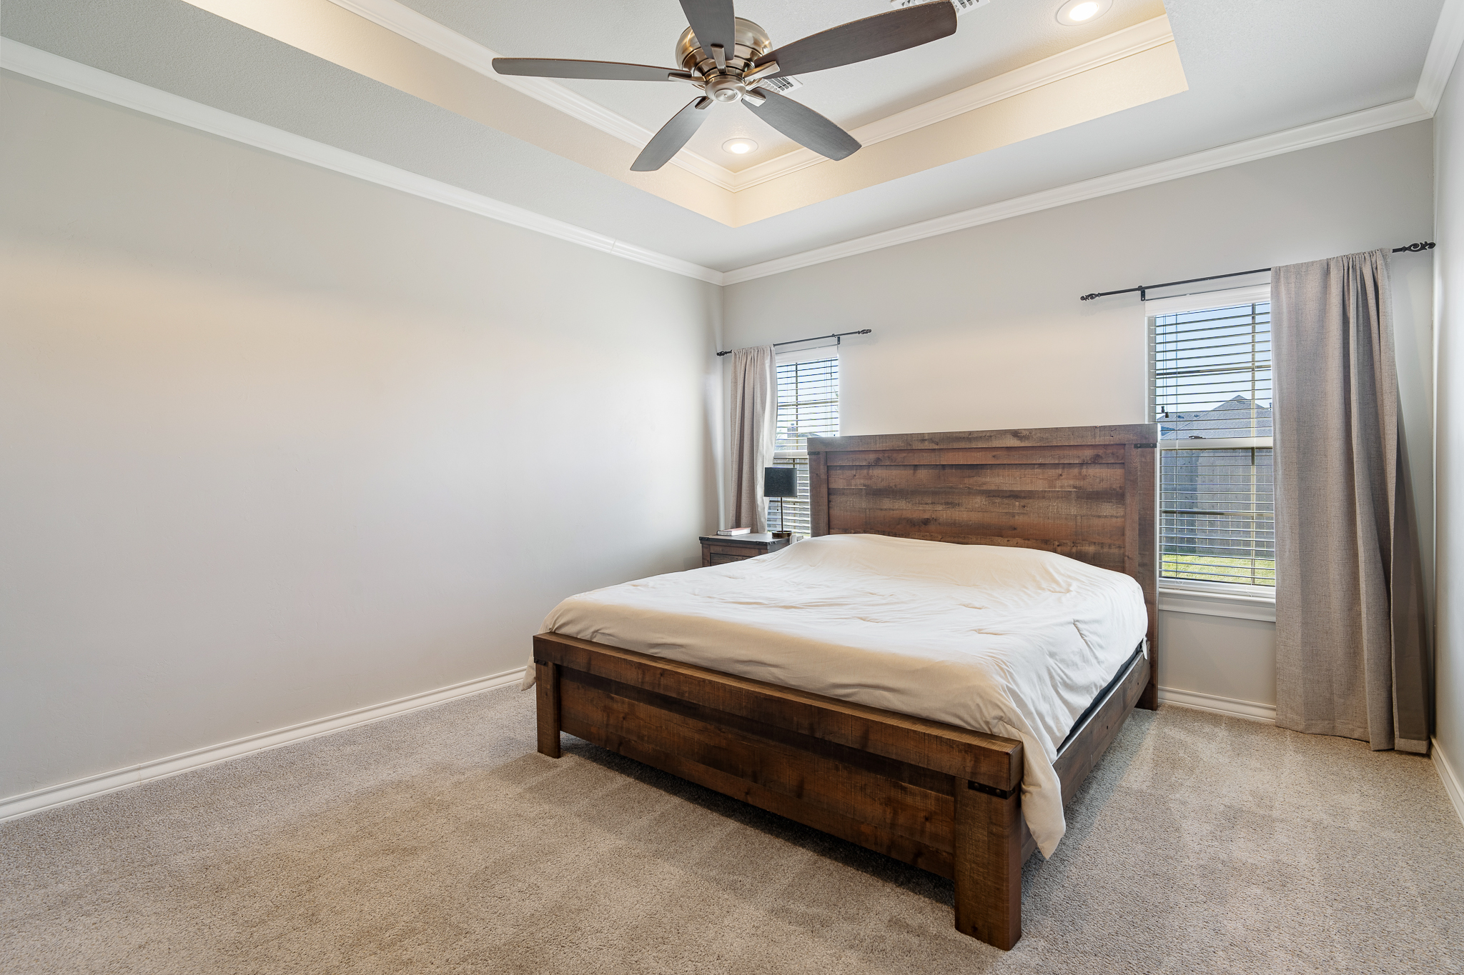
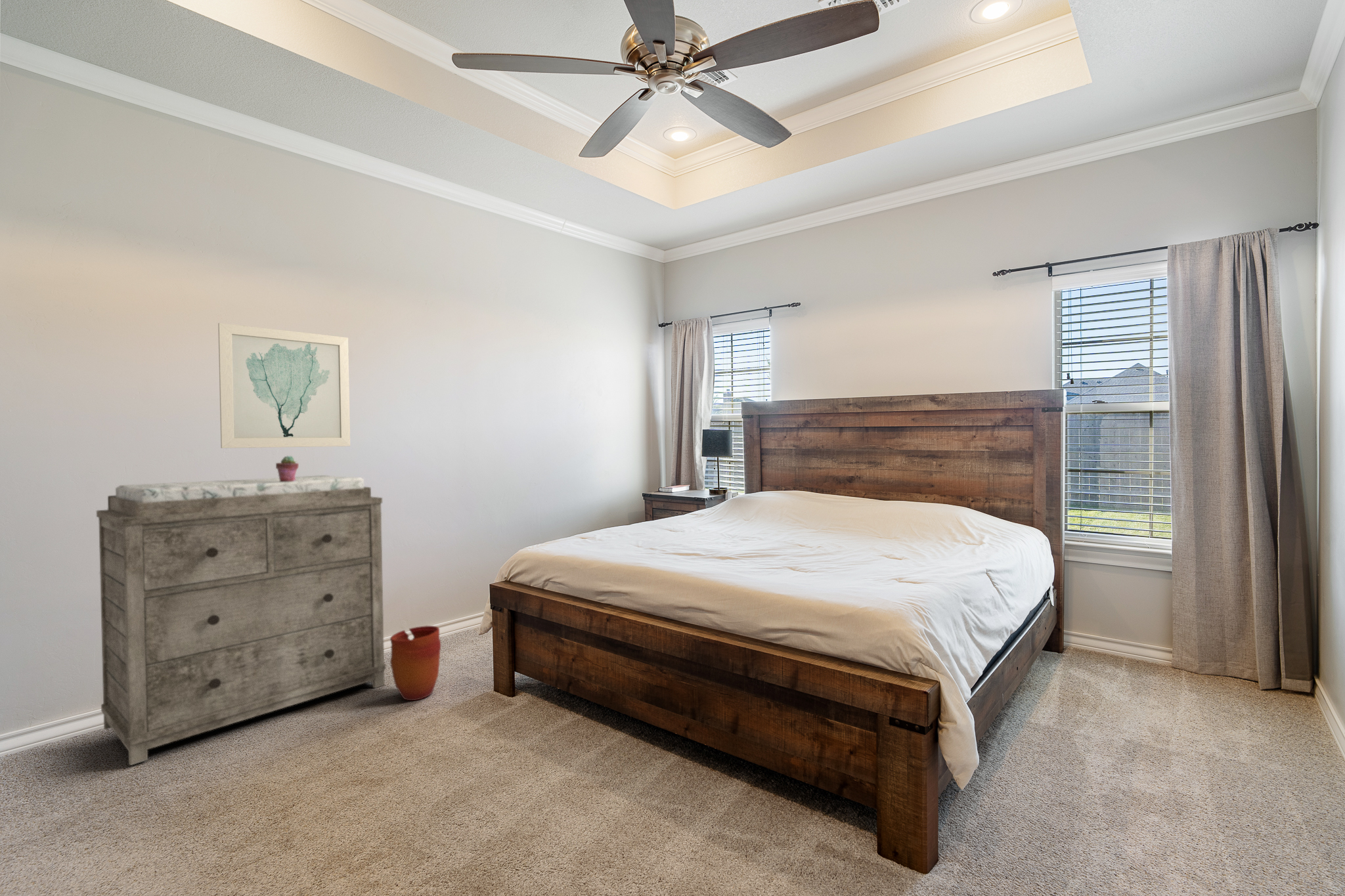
+ vase [389,625,441,701]
+ wall art [217,322,351,449]
+ potted succulent [275,455,299,482]
+ dresser [96,475,386,766]
